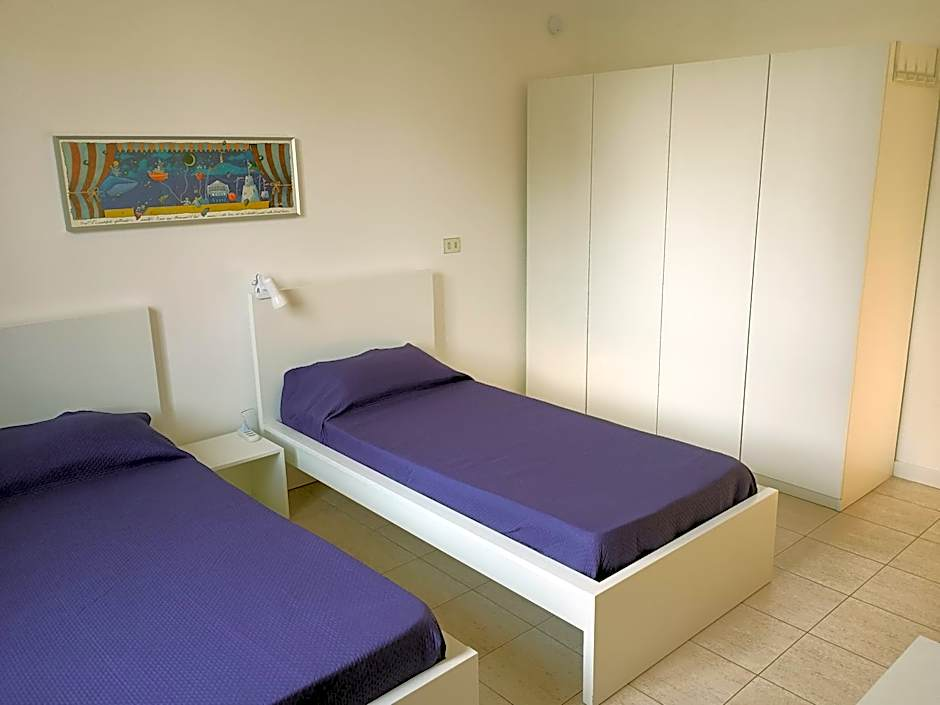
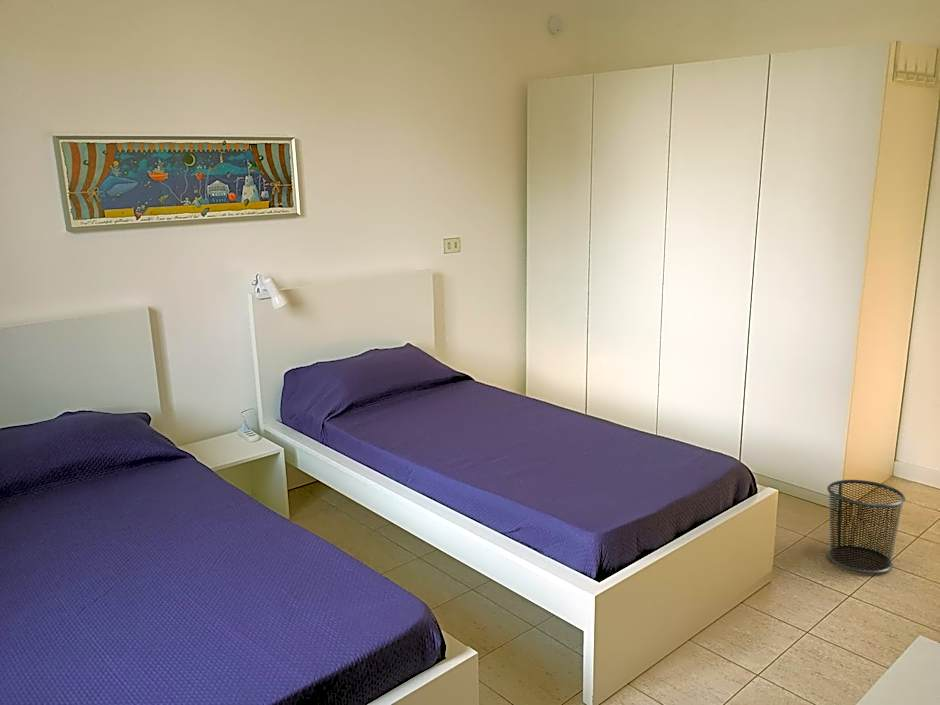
+ waste bin [826,479,906,575]
